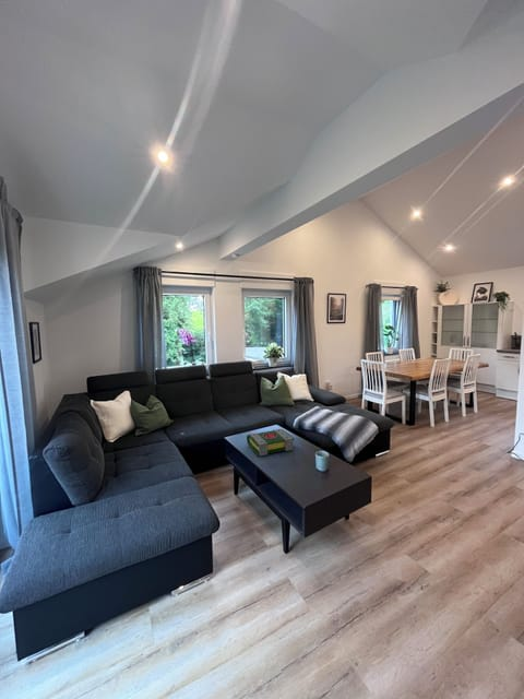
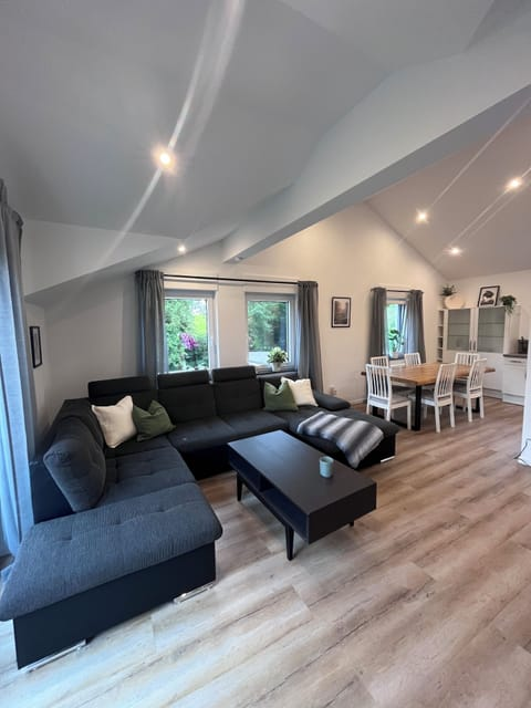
- book [246,428,296,457]
